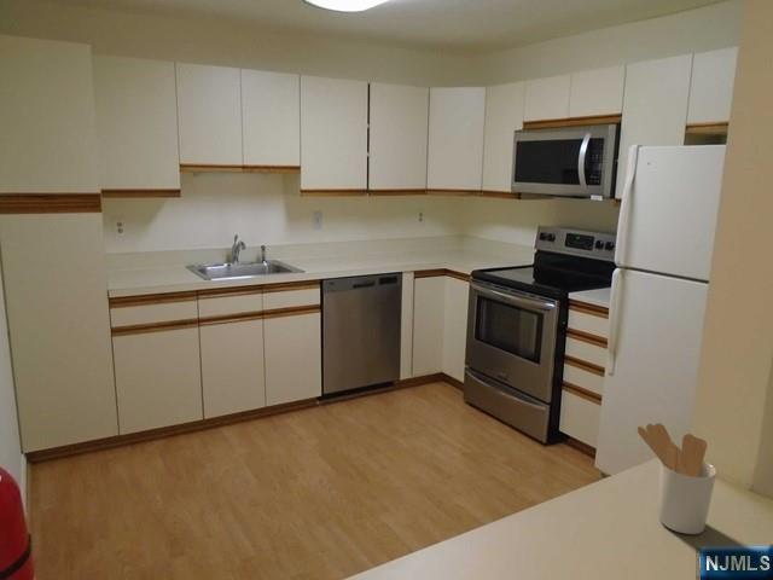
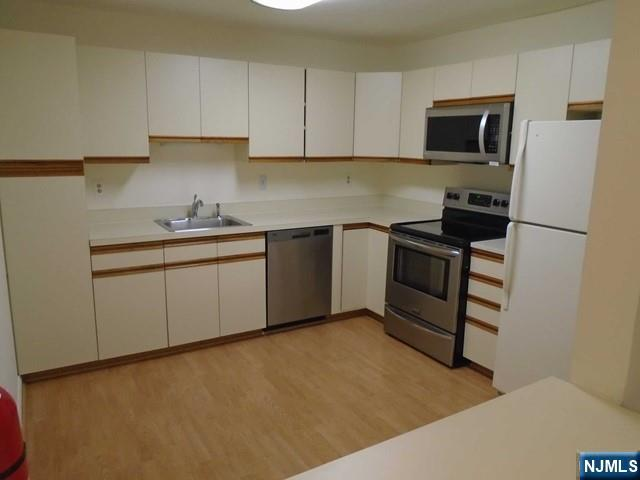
- utensil holder [635,422,717,535]
